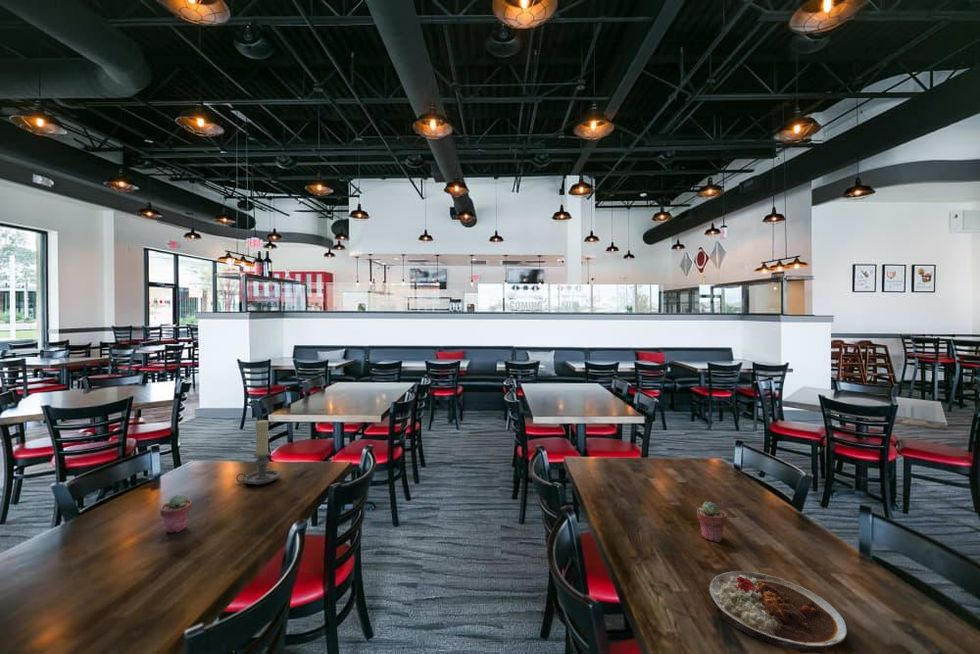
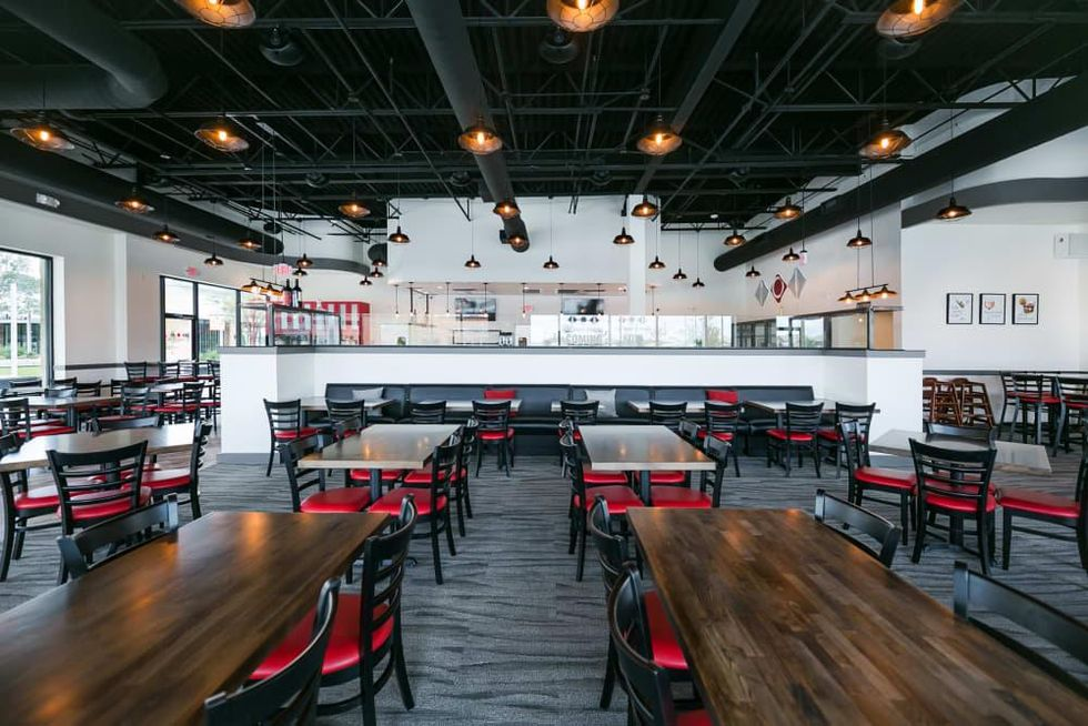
- candle holder [235,419,282,486]
- potted succulent [159,494,193,534]
- plate [708,570,848,654]
- potted succulent [696,501,728,543]
